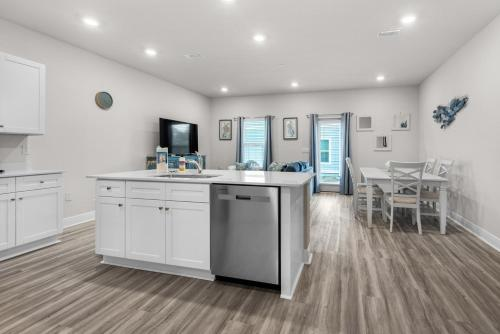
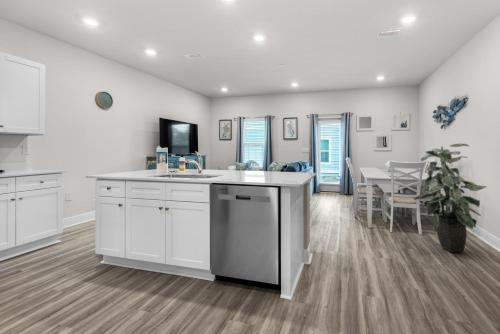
+ indoor plant [413,143,487,254]
